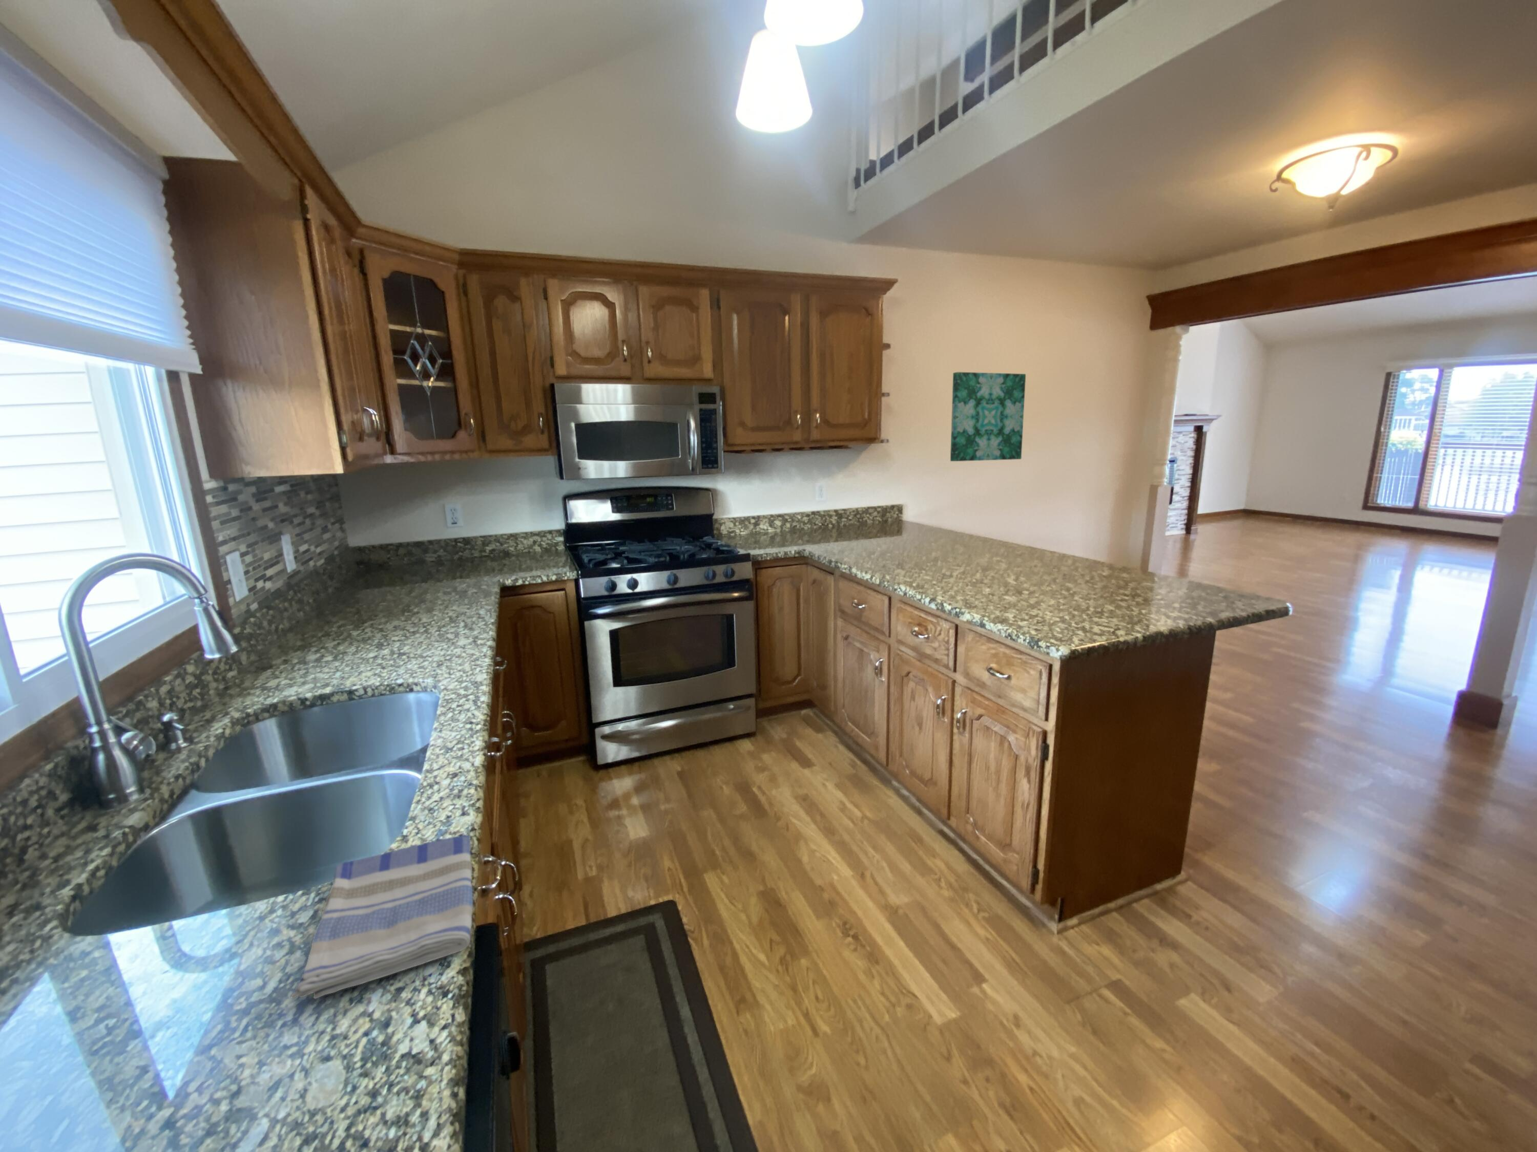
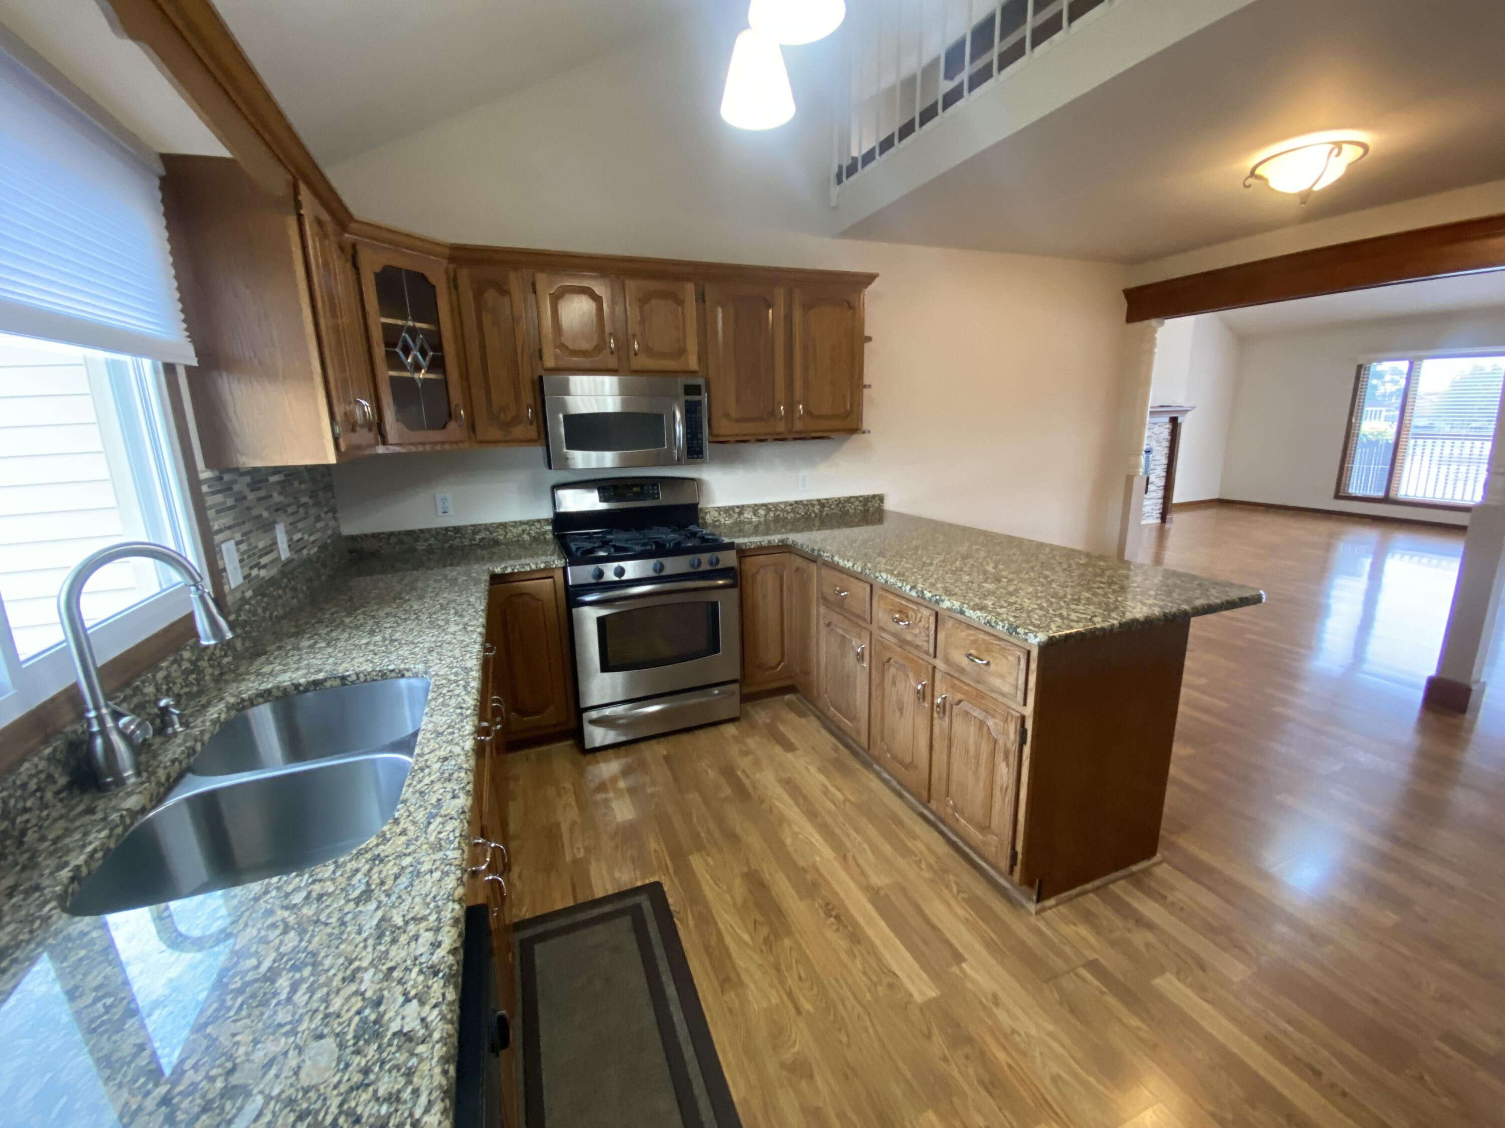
- wall art [950,371,1026,462]
- dish towel [290,835,473,1000]
